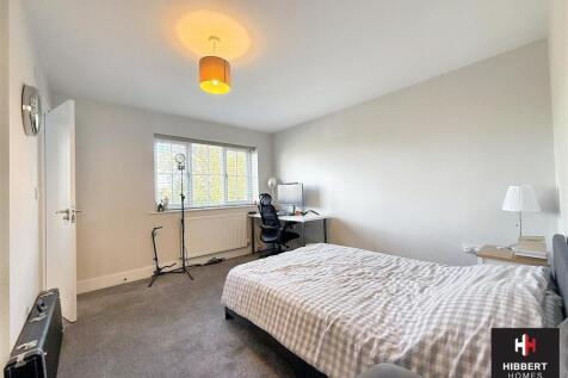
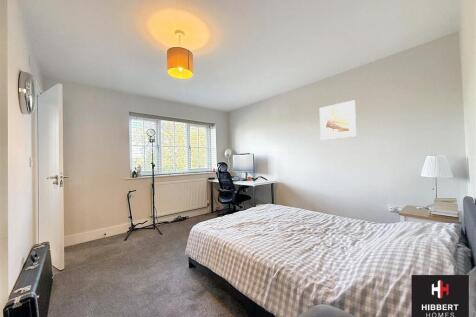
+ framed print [319,99,357,141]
